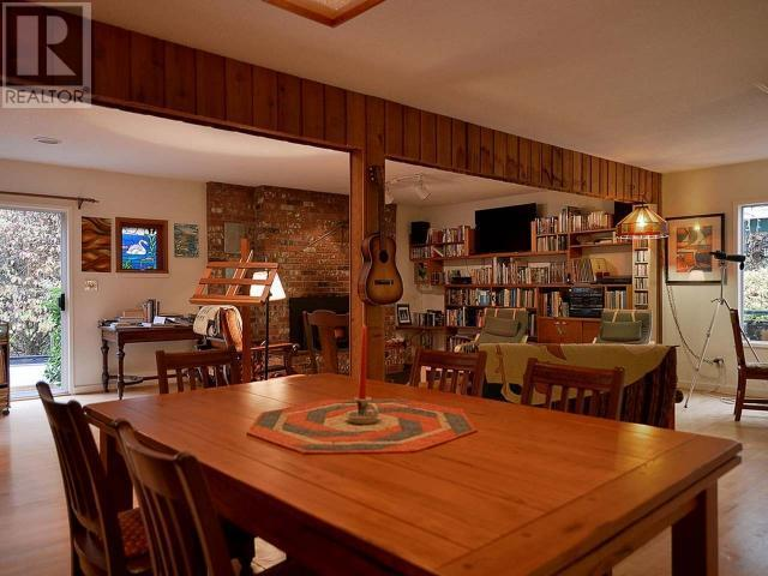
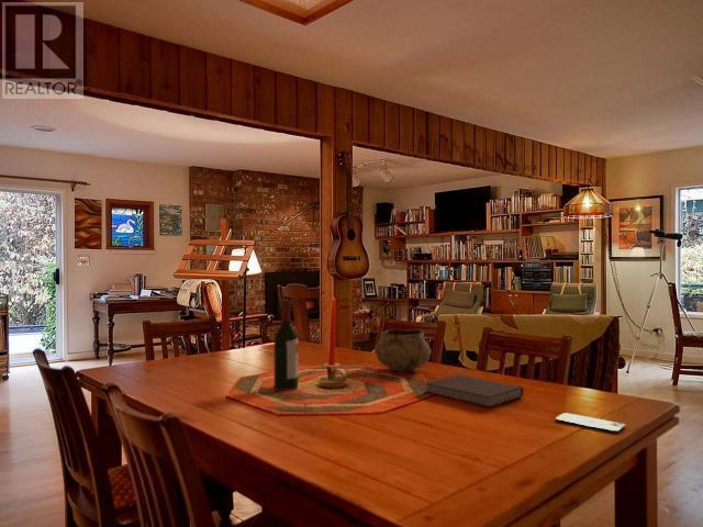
+ decorative bowl [375,328,432,372]
+ wine bottle [274,299,299,391]
+ smartphone [554,412,626,434]
+ notebook [423,373,524,408]
